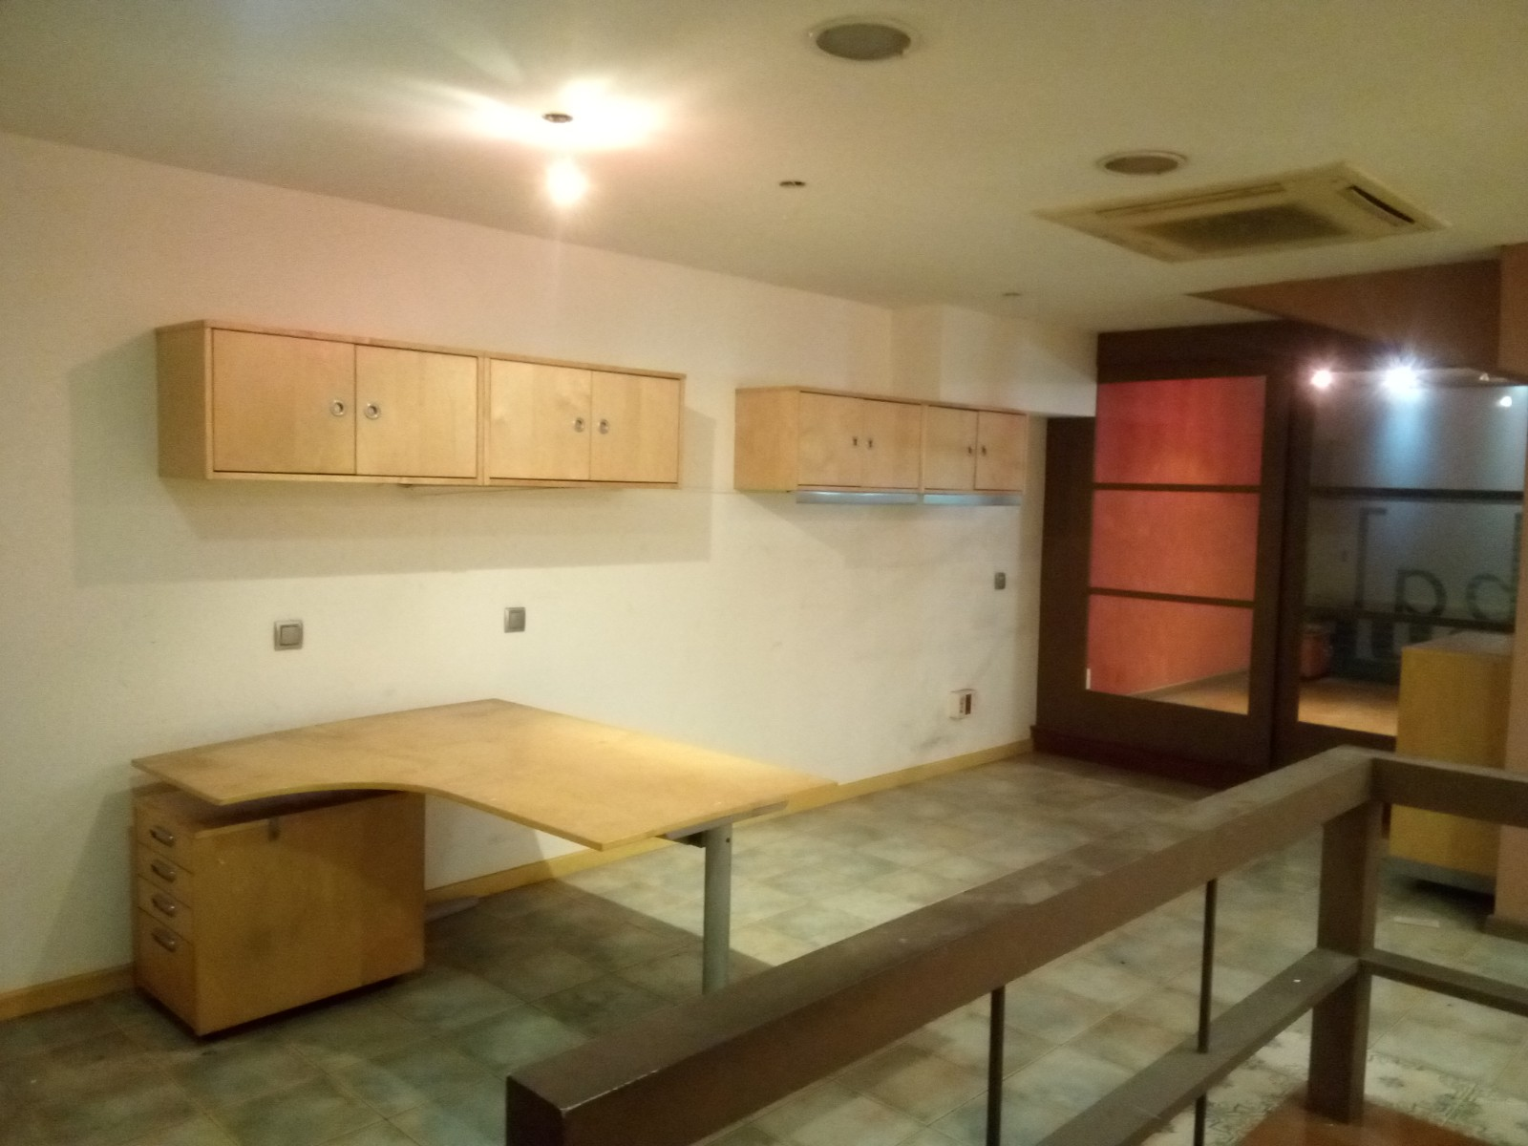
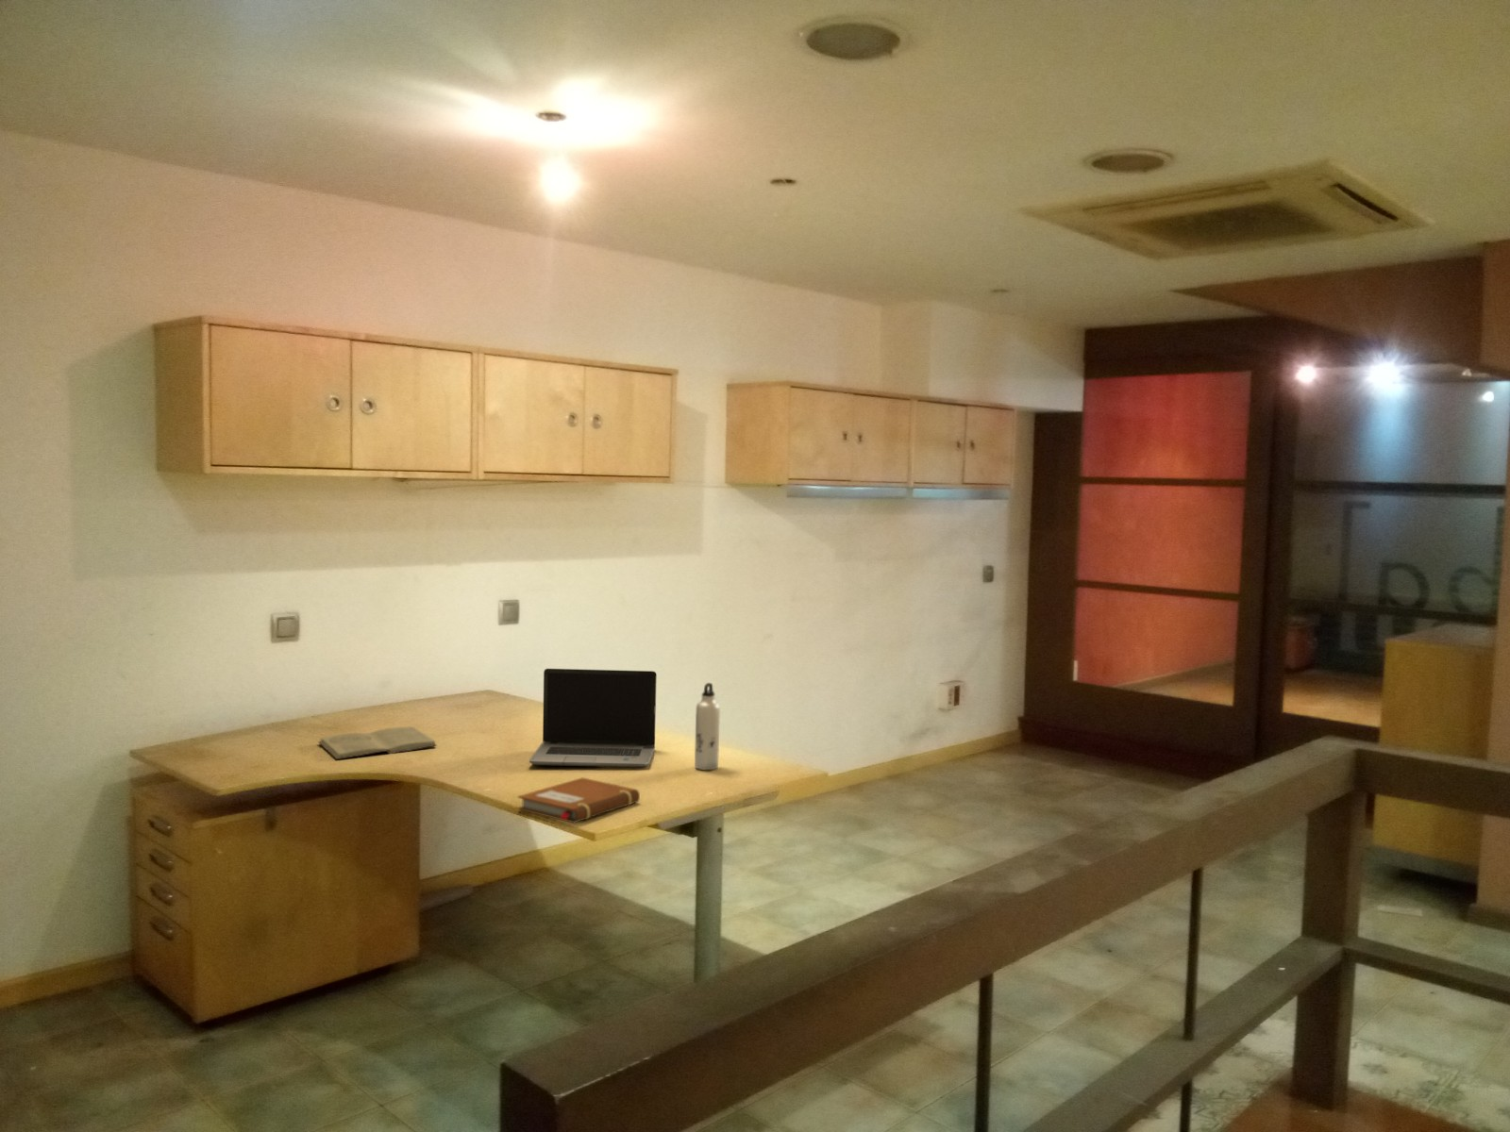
+ book [317,725,438,760]
+ laptop computer [528,668,658,769]
+ water bottle [693,683,721,771]
+ notebook [517,776,641,824]
